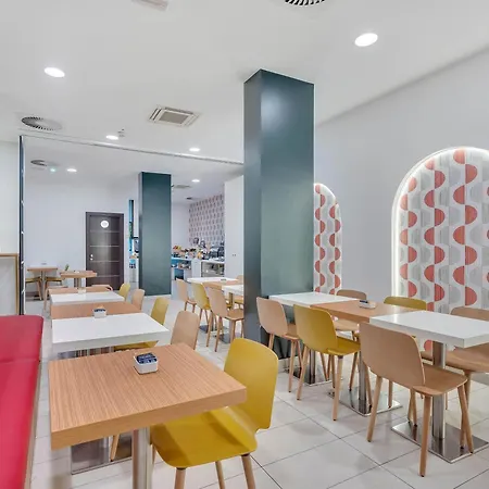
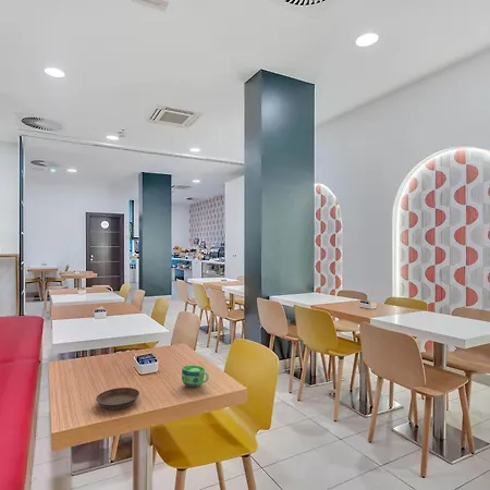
+ saucer [95,387,140,411]
+ cup [181,365,210,388]
